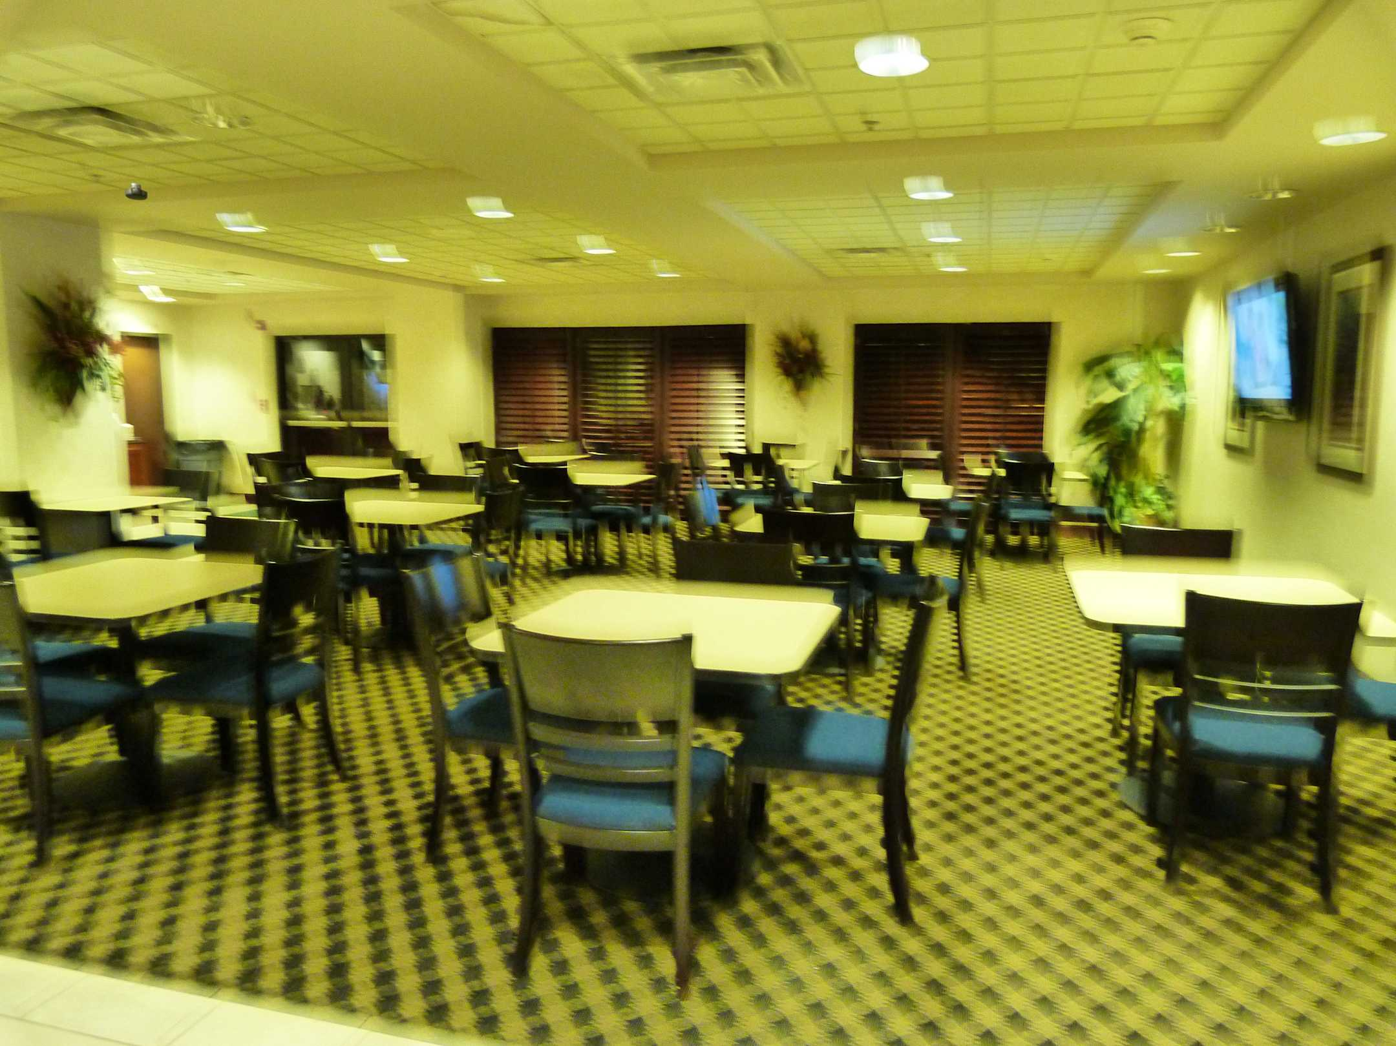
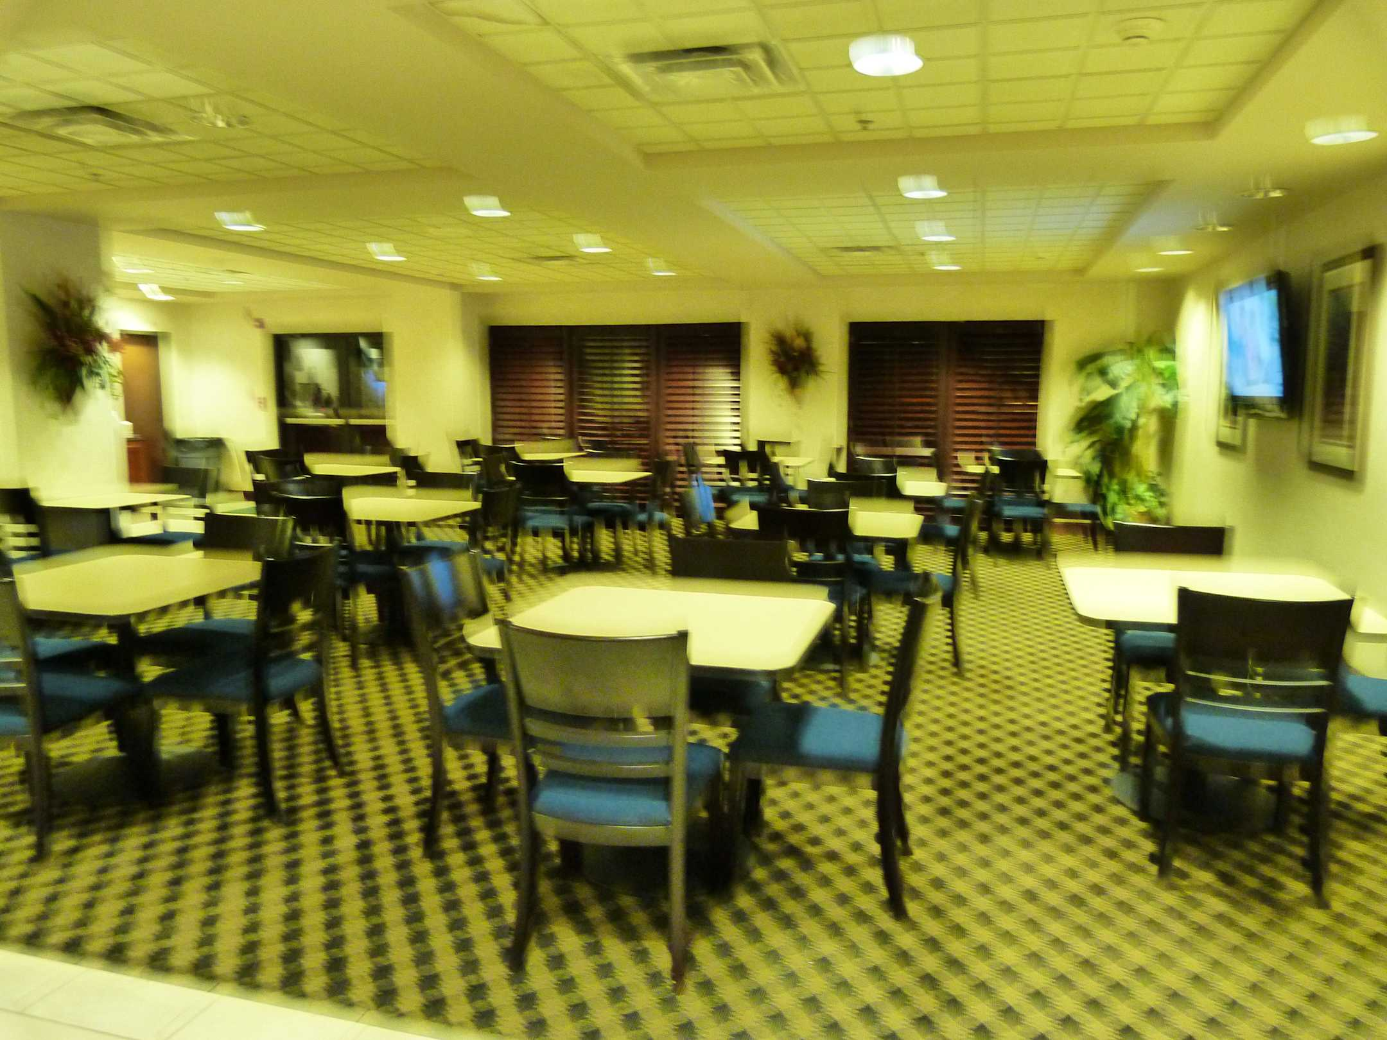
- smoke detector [124,182,148,201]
